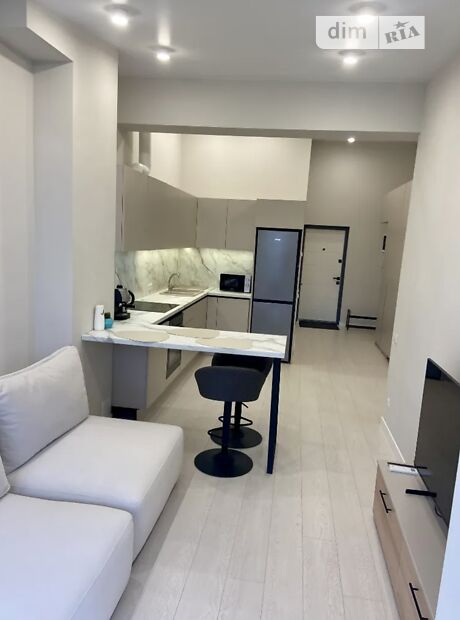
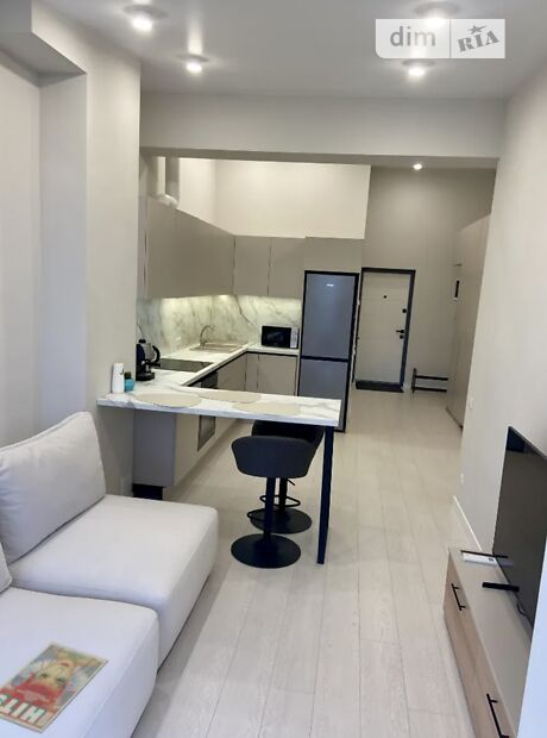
+ magazine [0,642,109,733]
